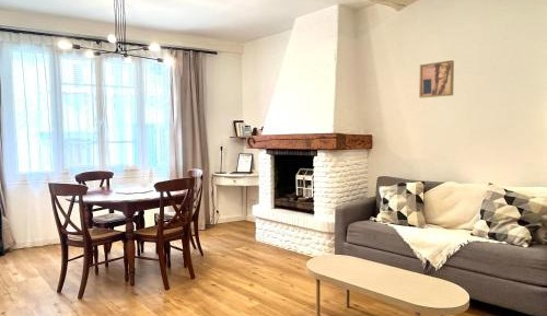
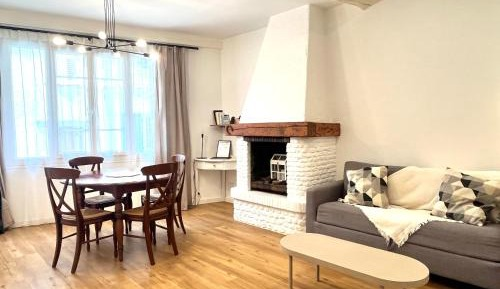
- wall art [418,59,455,98]
